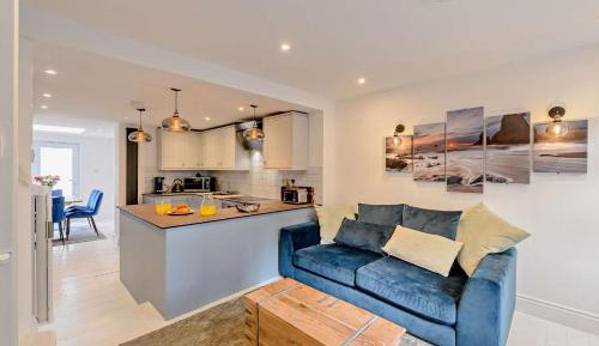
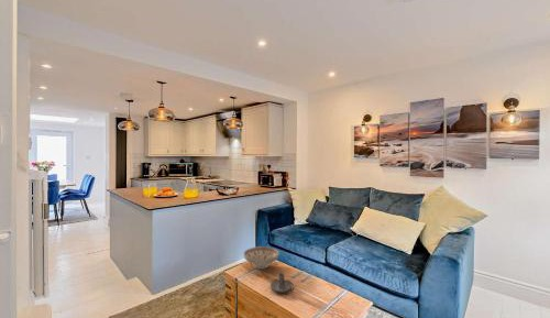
+ candle holder [270,272,295,294]
+ decorative bowl [243,245,279,270]
